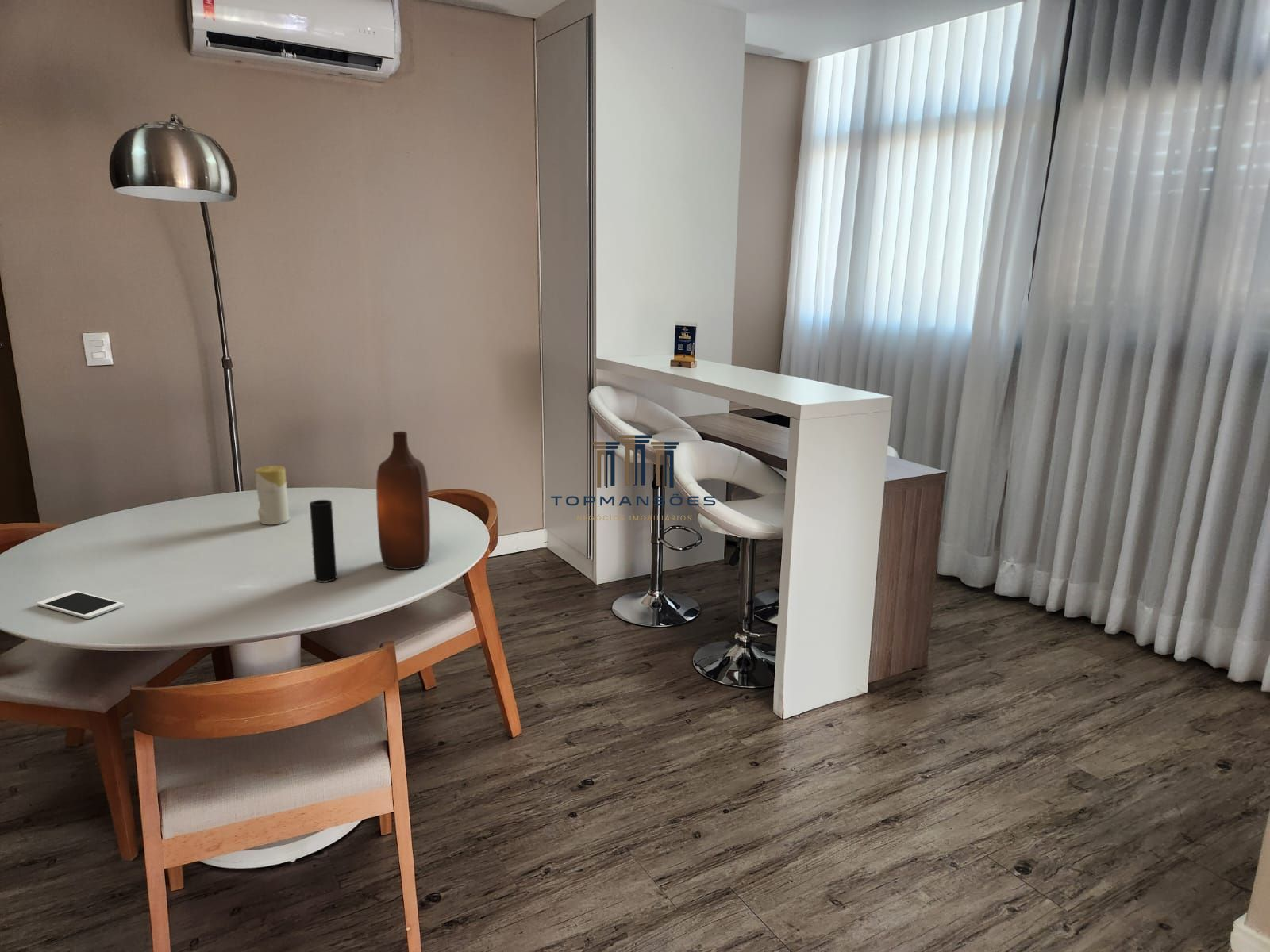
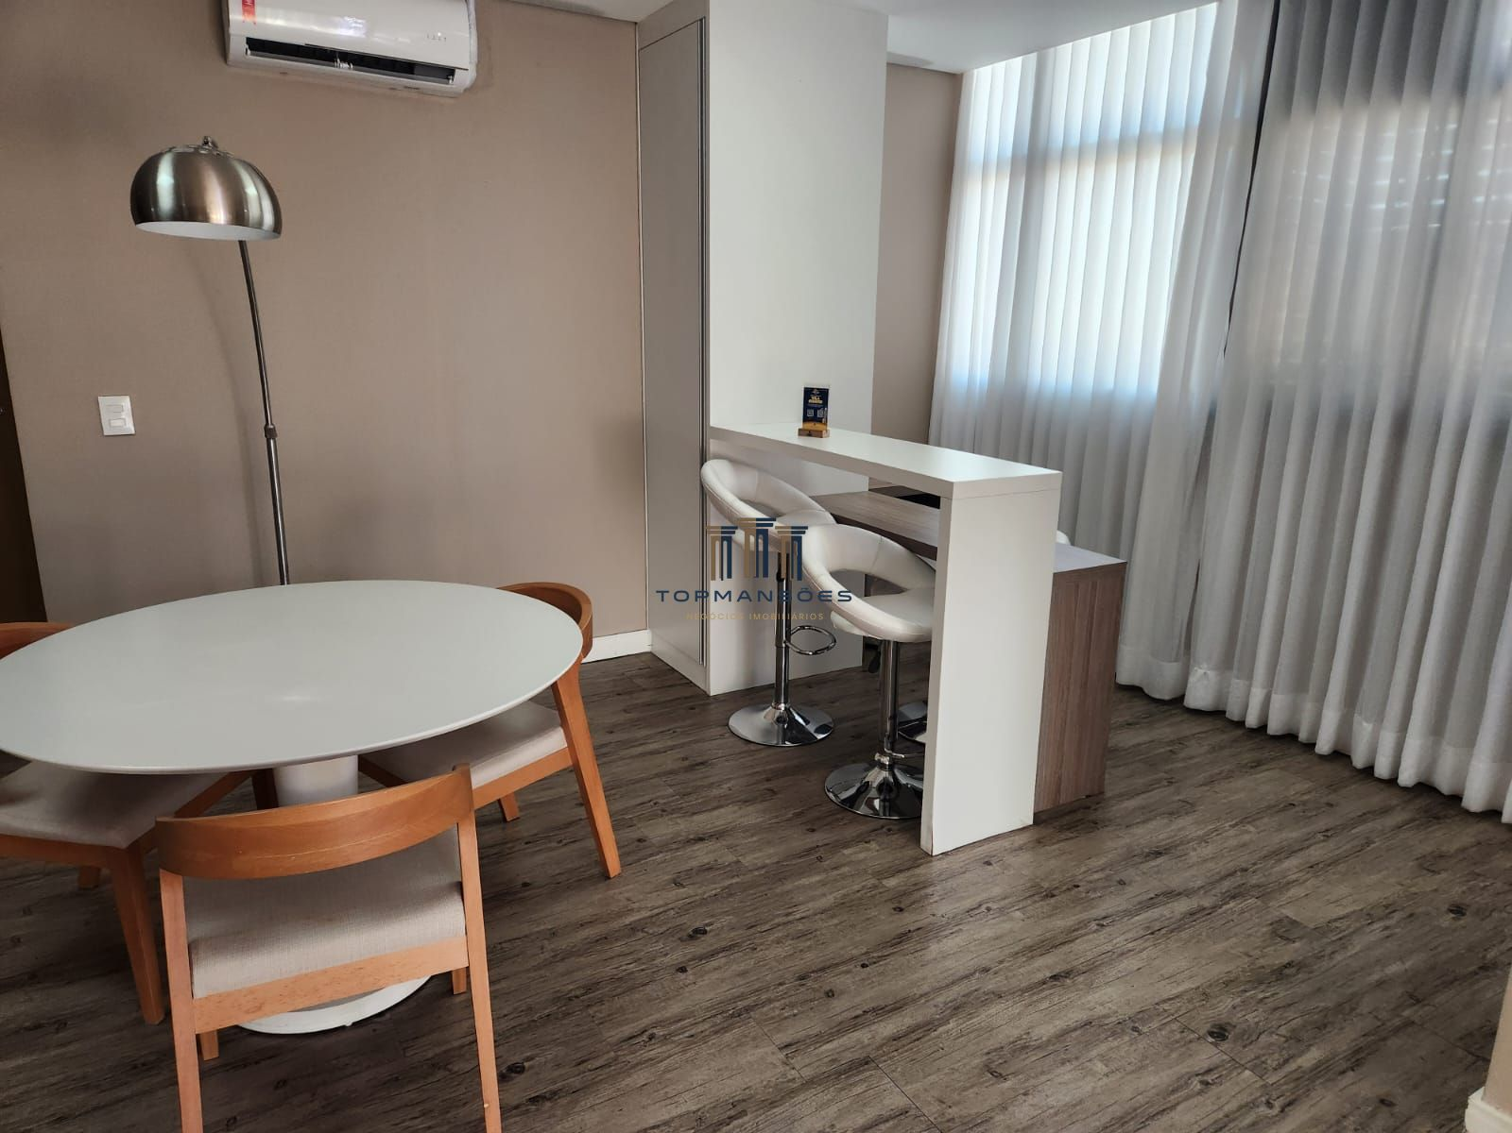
- cup [309,499,337,583]
- candle [254,465,290,525]
- cell phone [36,589,125,620]
- bottle [375,431,431,570]
